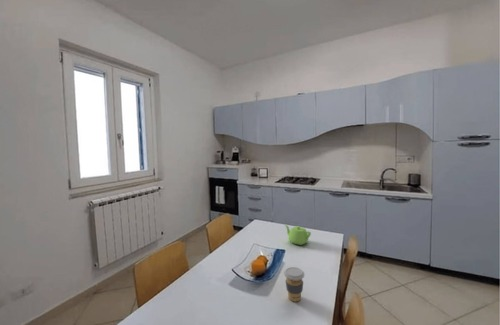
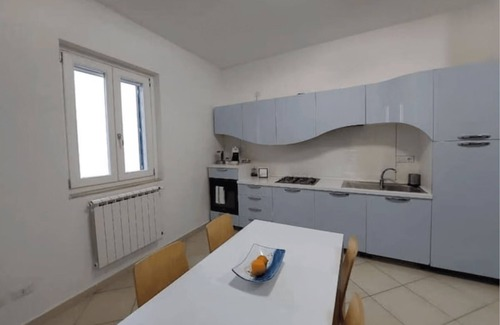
- teapot [284,224,312,246]
- coffee cup [283,266,305,303]
